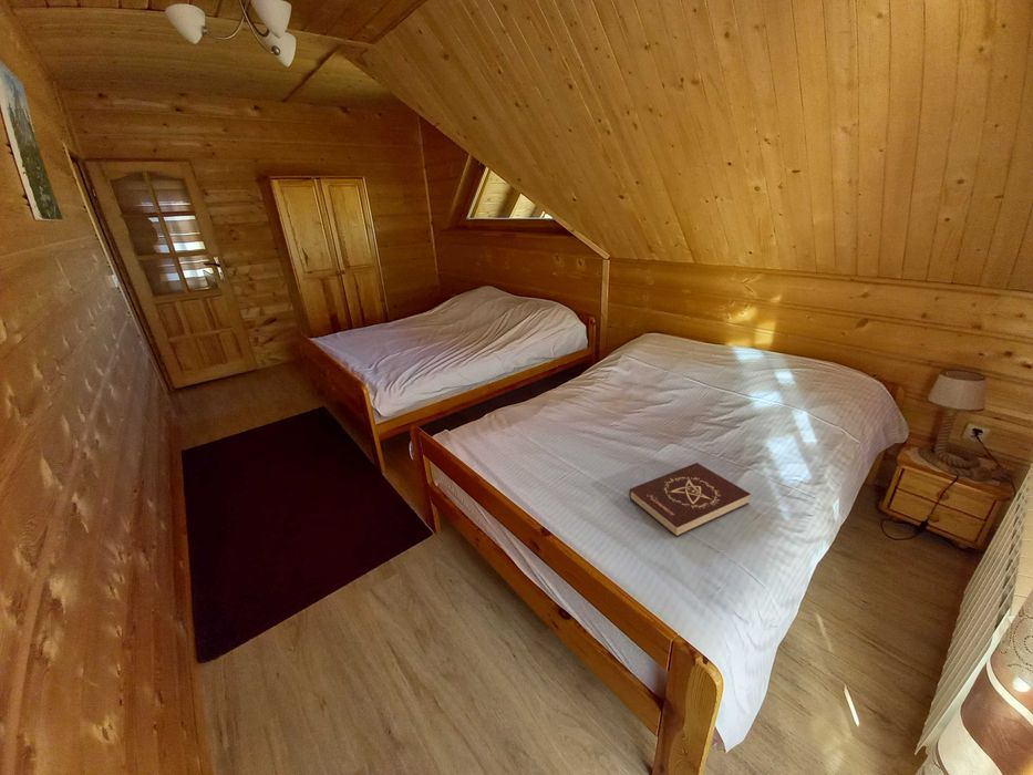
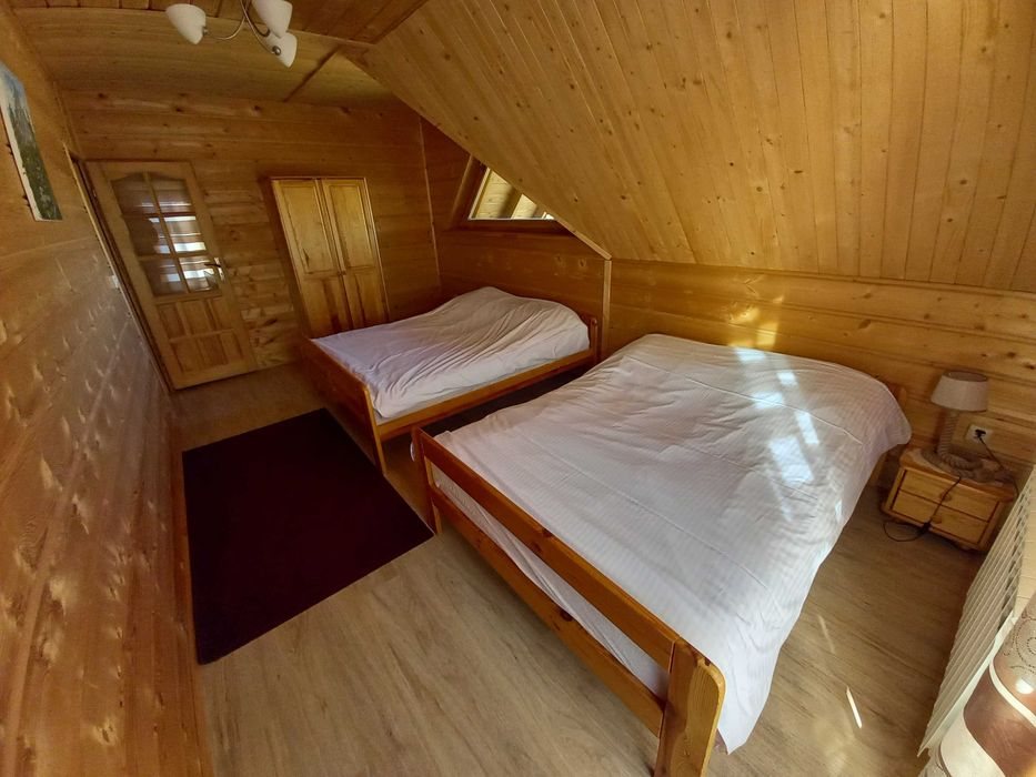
- book [628,462,752,538]
